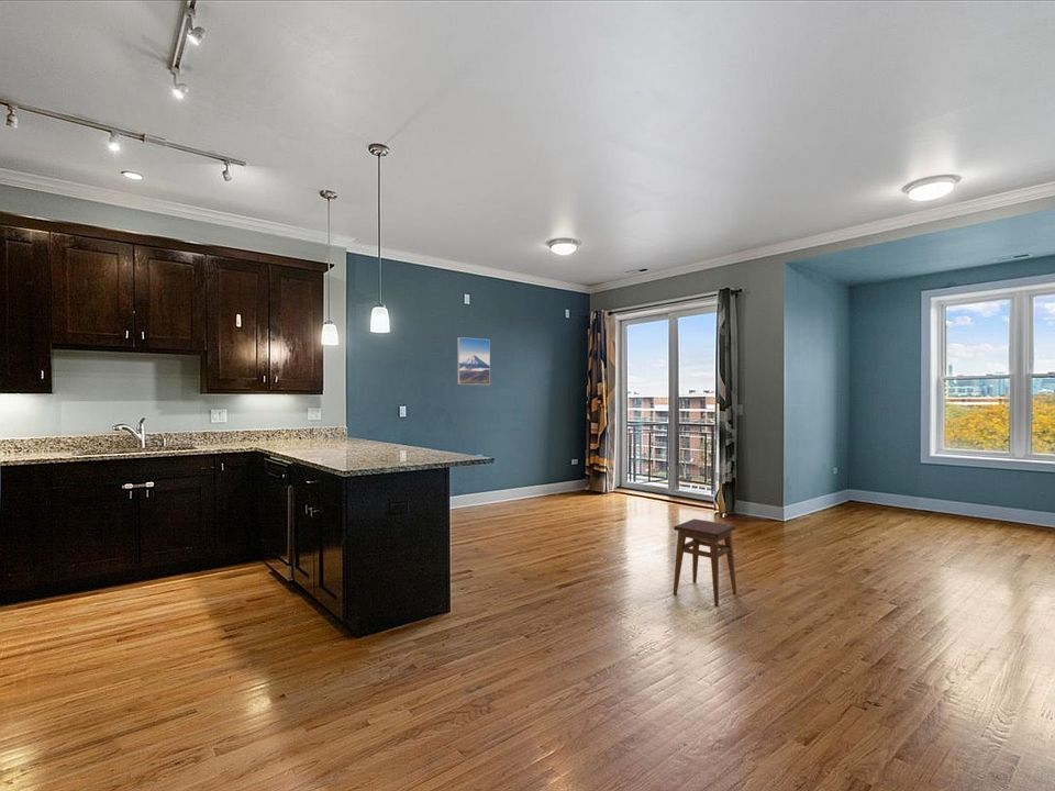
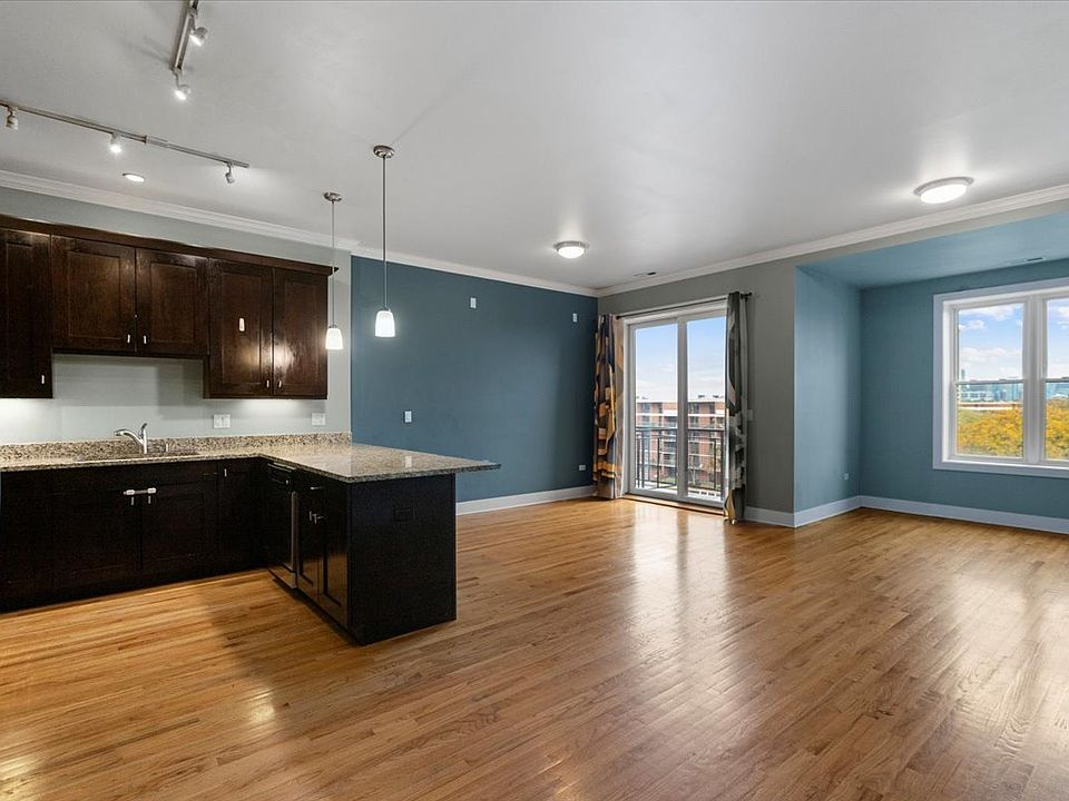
- stool [673,517,737,606]
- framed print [456,336,491,386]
